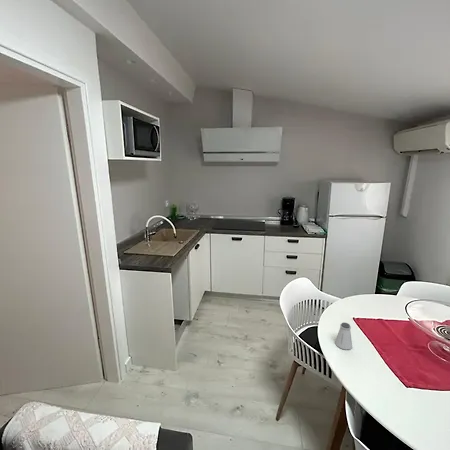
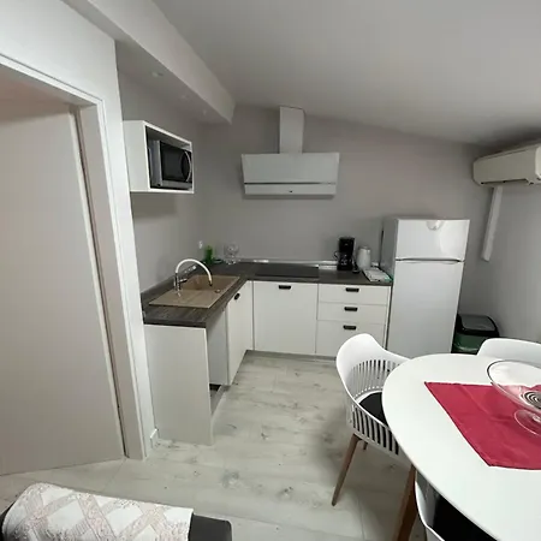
- saltshaker [334,322,353,351]
